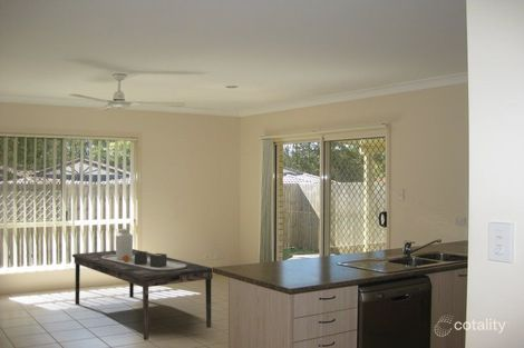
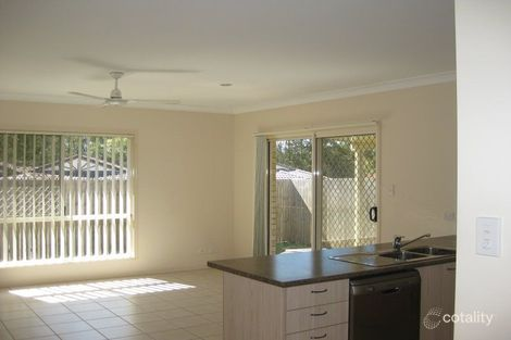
- dining table [71,228,214,341]
